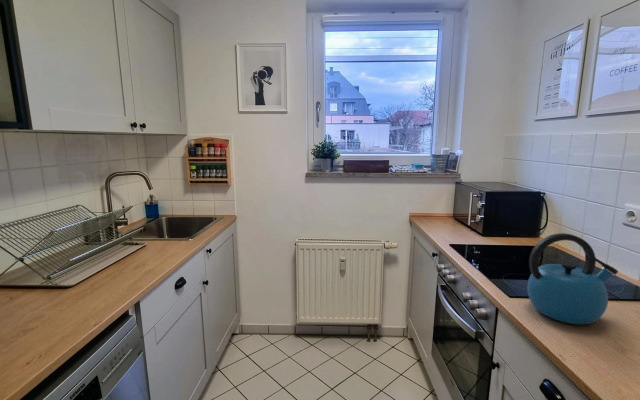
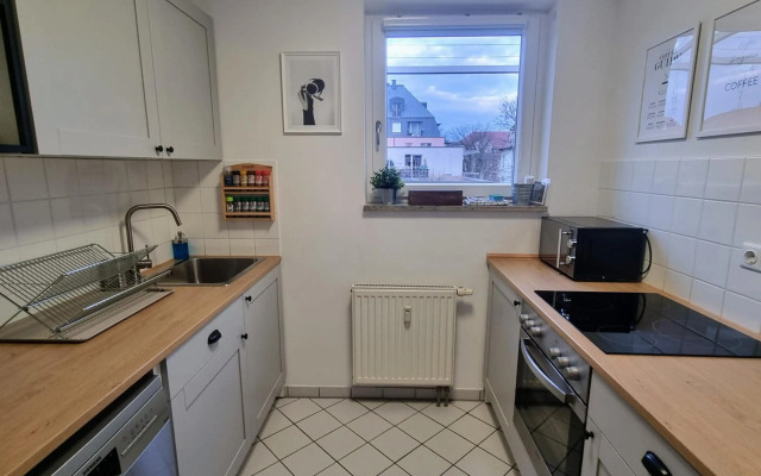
- kettle [526,232,619,325]
